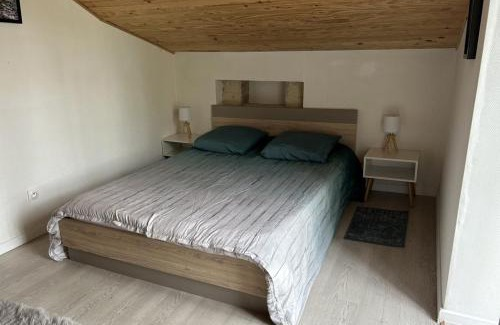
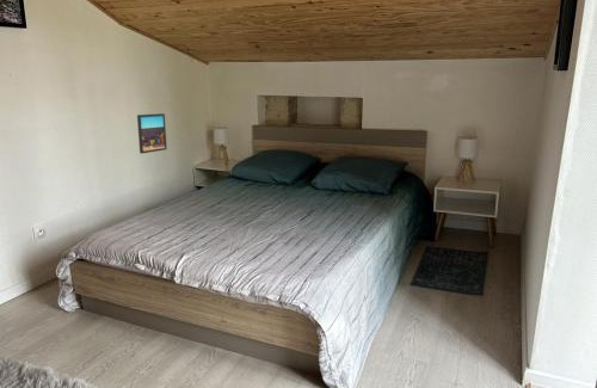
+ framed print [136,112,168,155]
